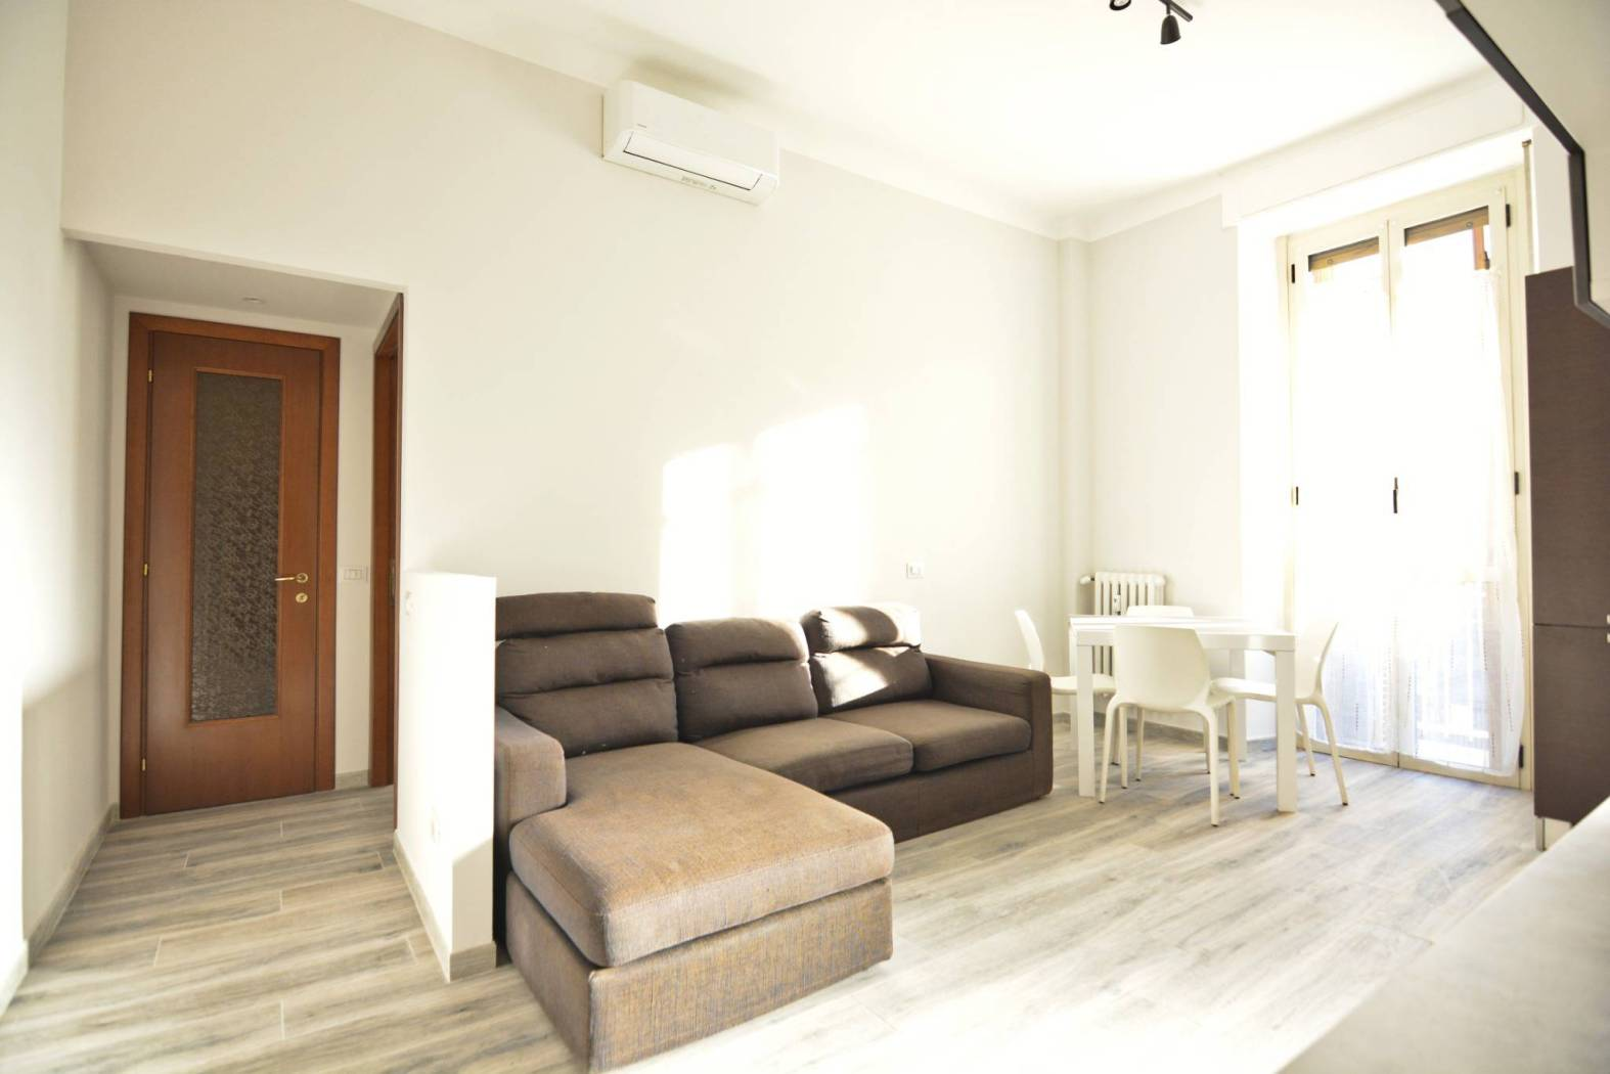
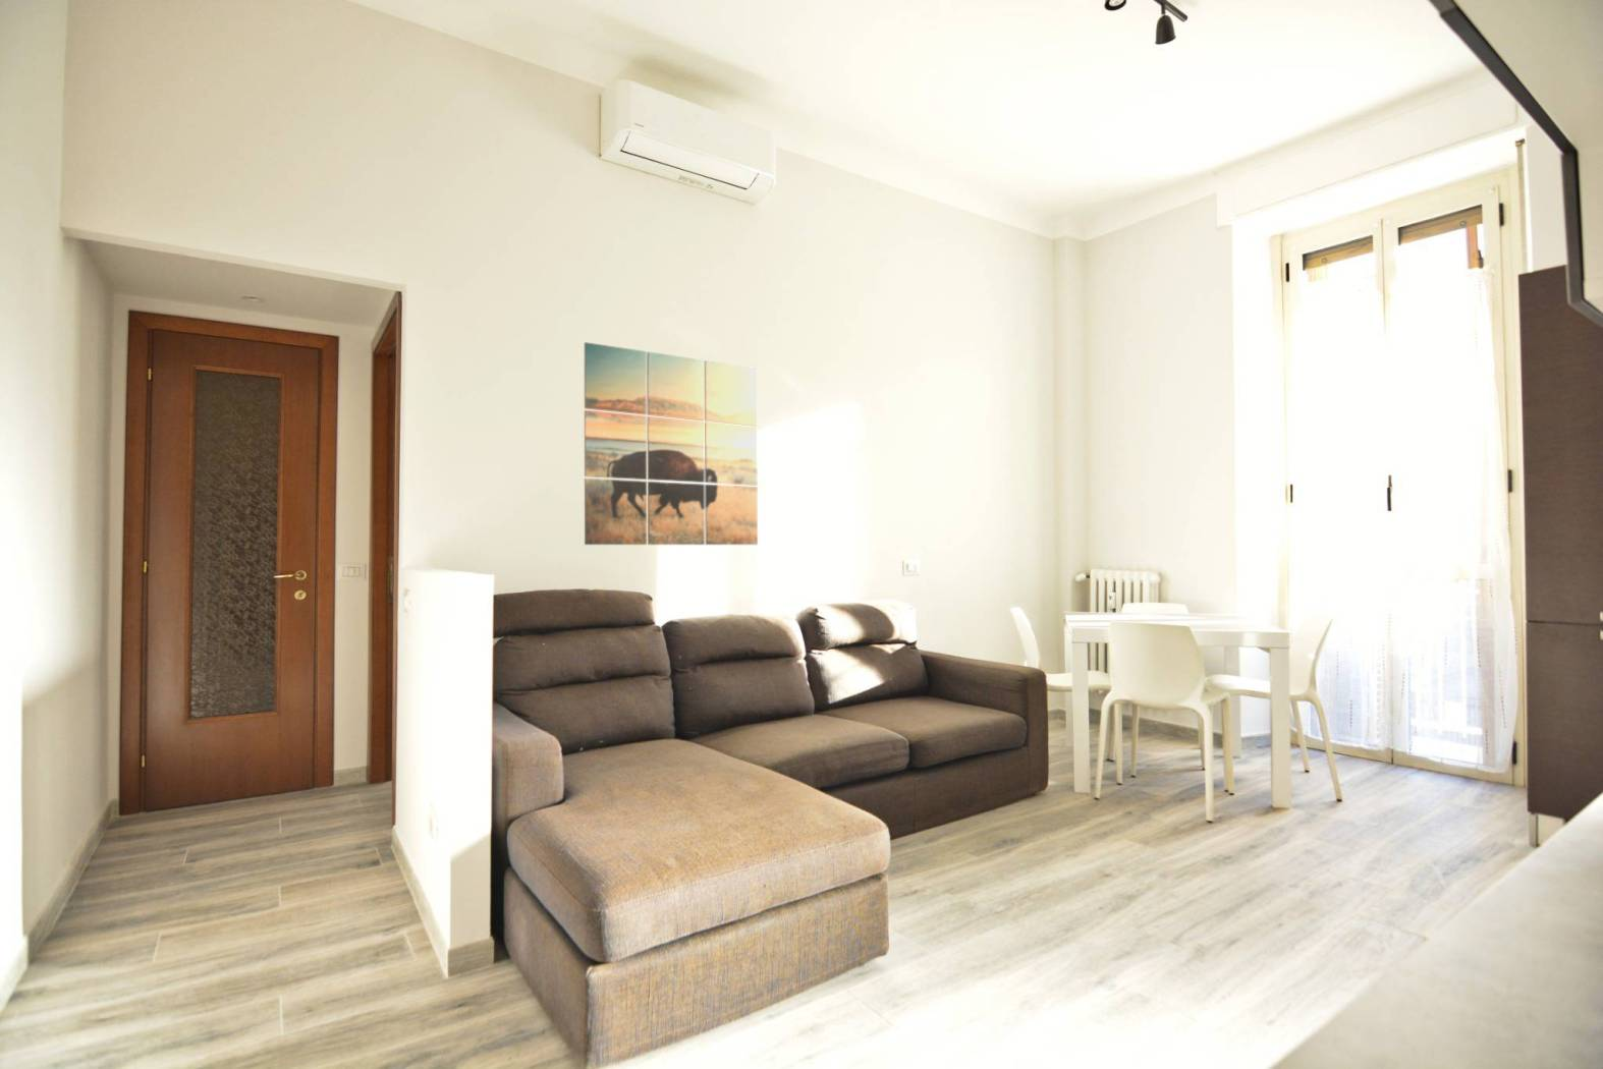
+ wall art [584,341,759,545]
